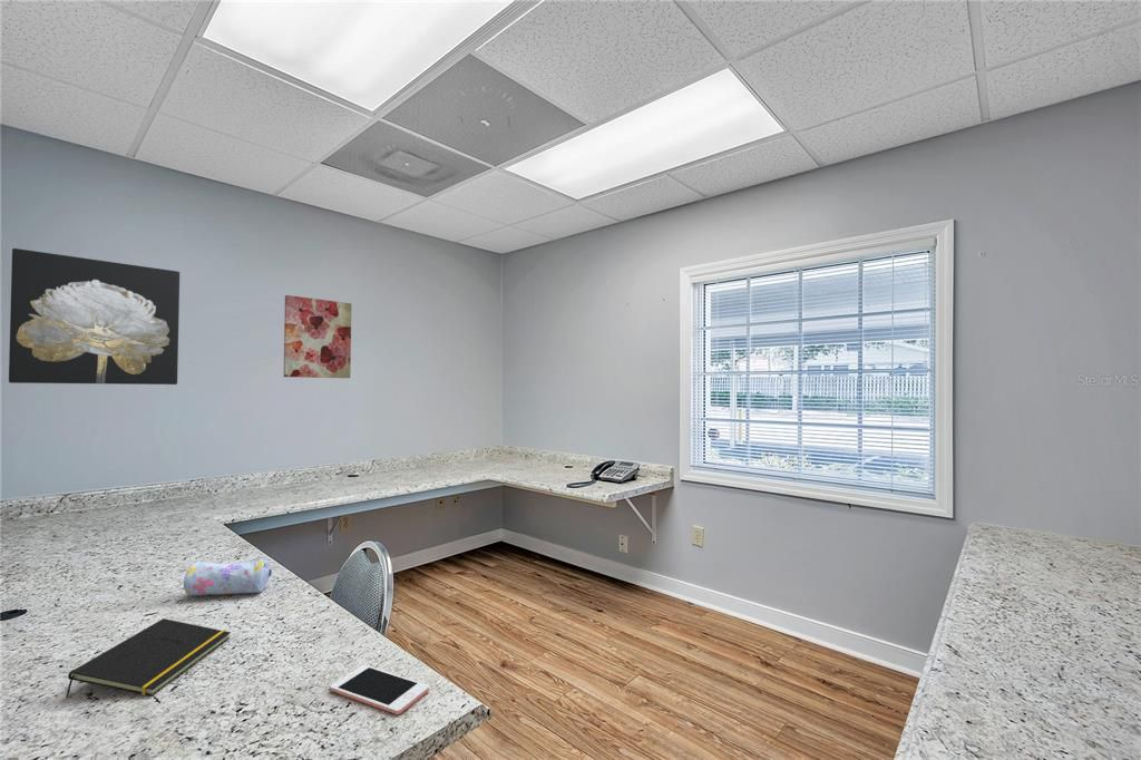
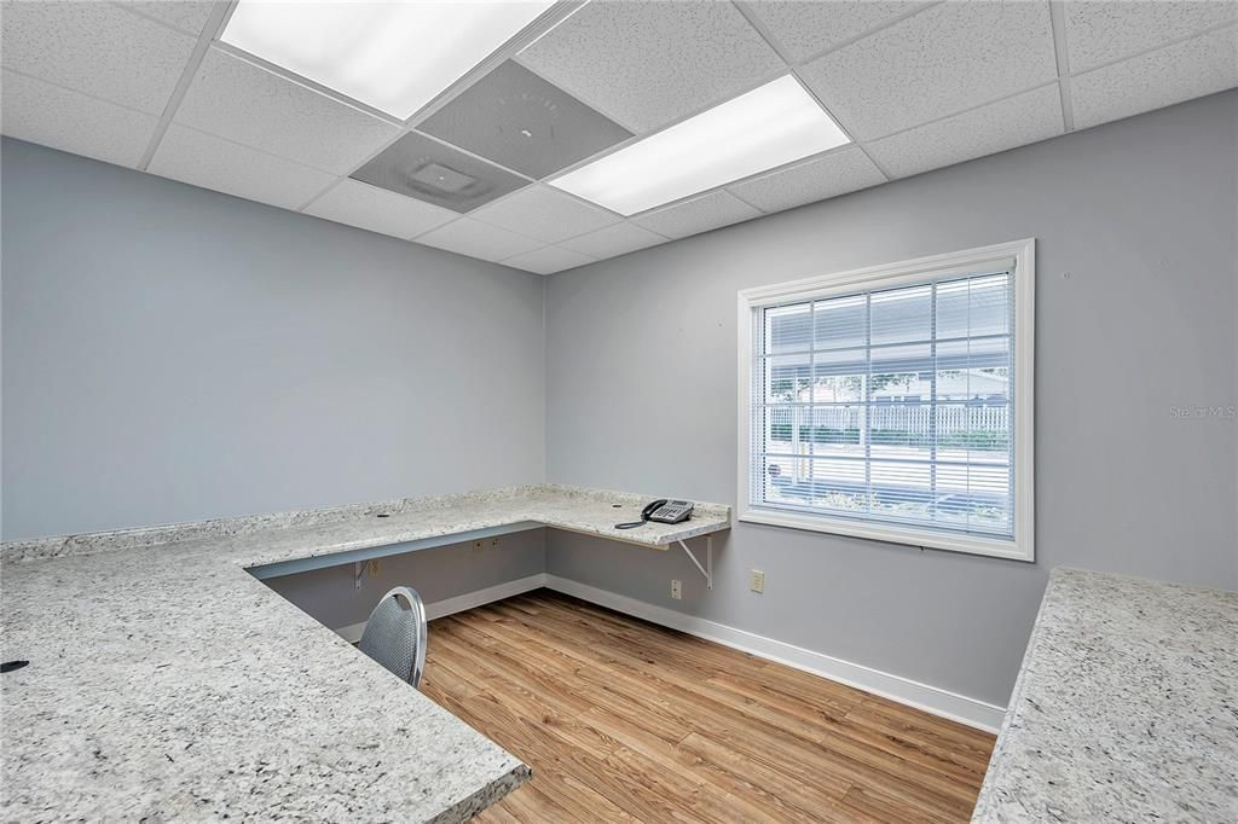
- wall art [8,247,181,386]
- pencil case [183,557,273,597]
- wall art [283,294,352,379]
- cell phone [329,664,430,715]
- notepad [65,617,232,699]
